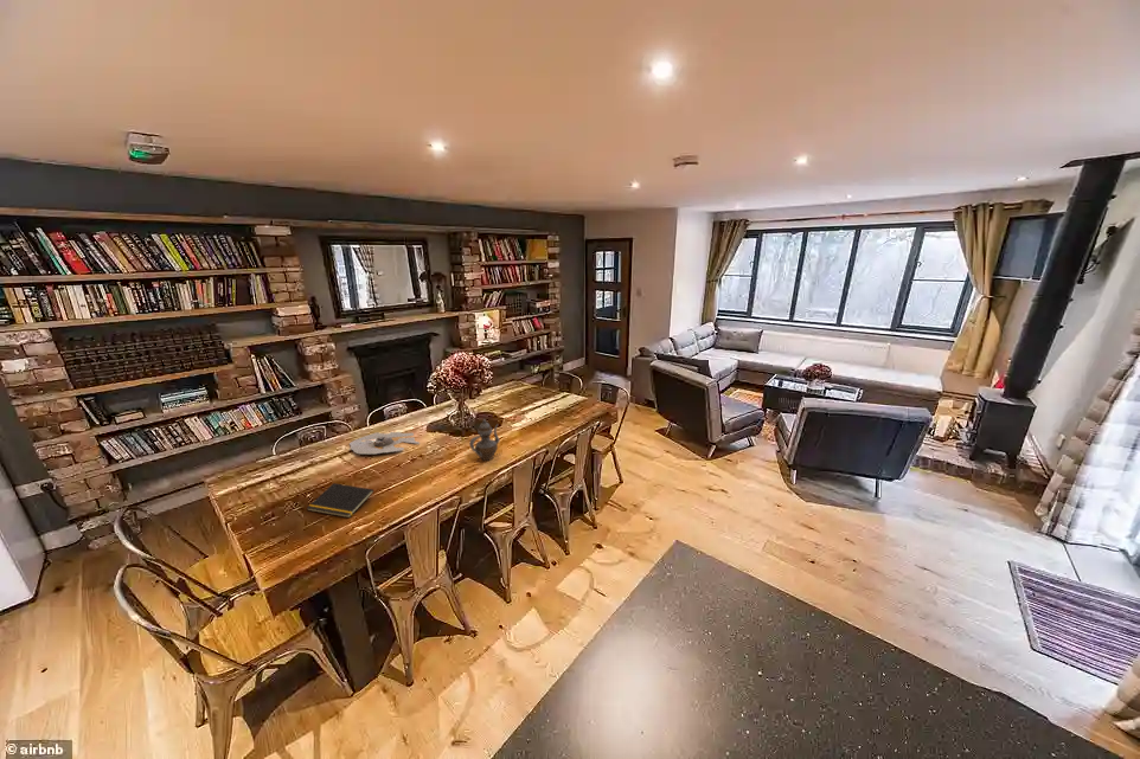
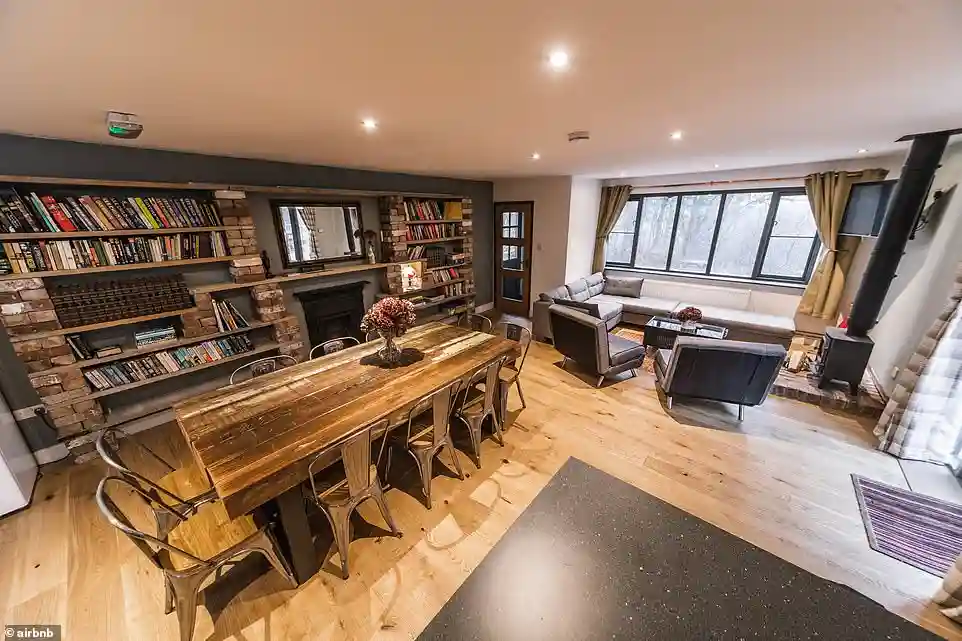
- notepad [306,482,374,519]
- teapot [468,417,500,462]
- candle [348,431,421,455]
